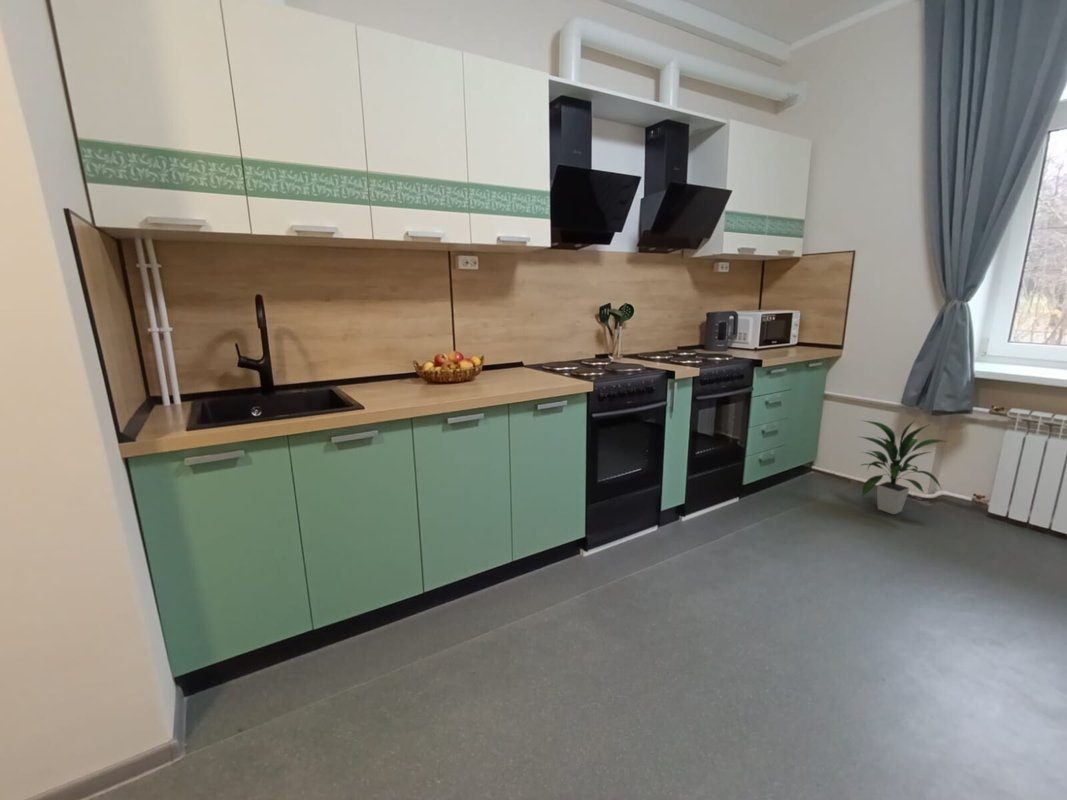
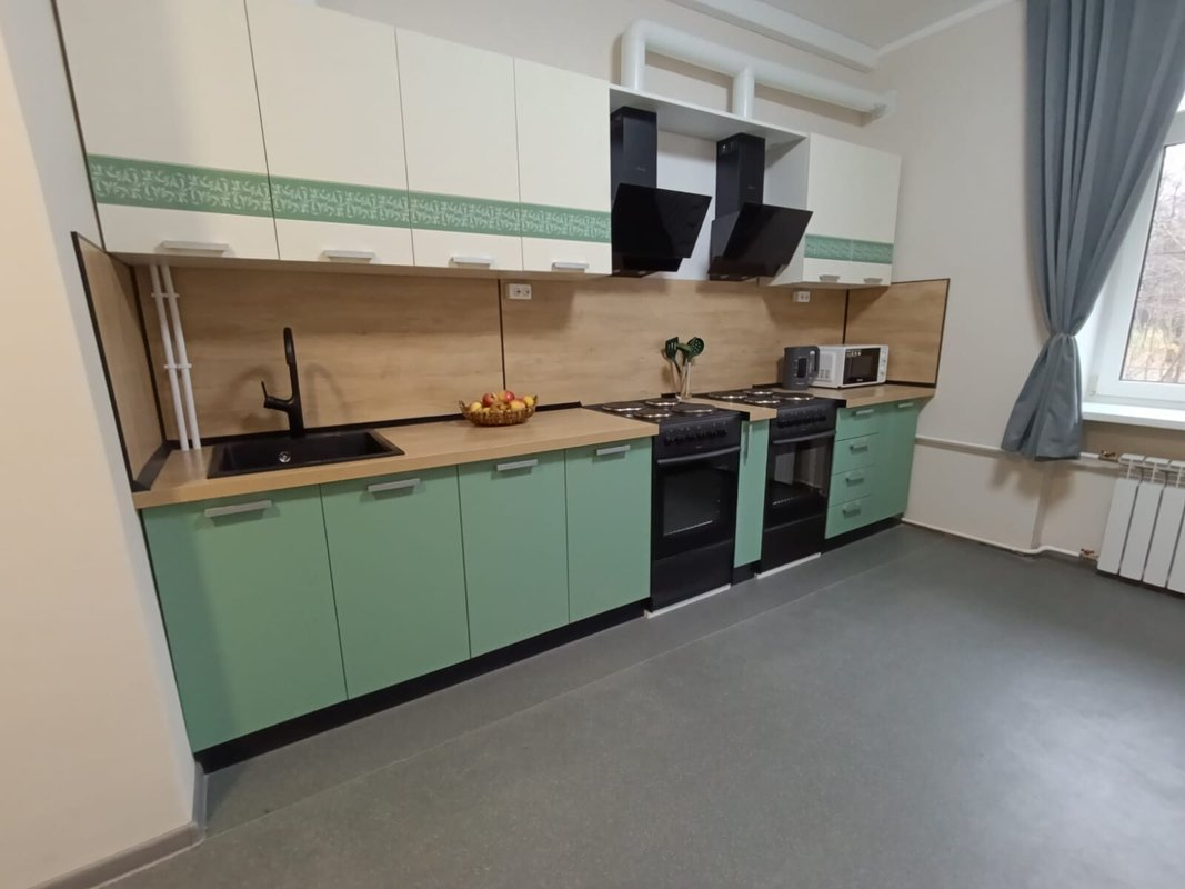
- indoor plant [856,418,948,515]
